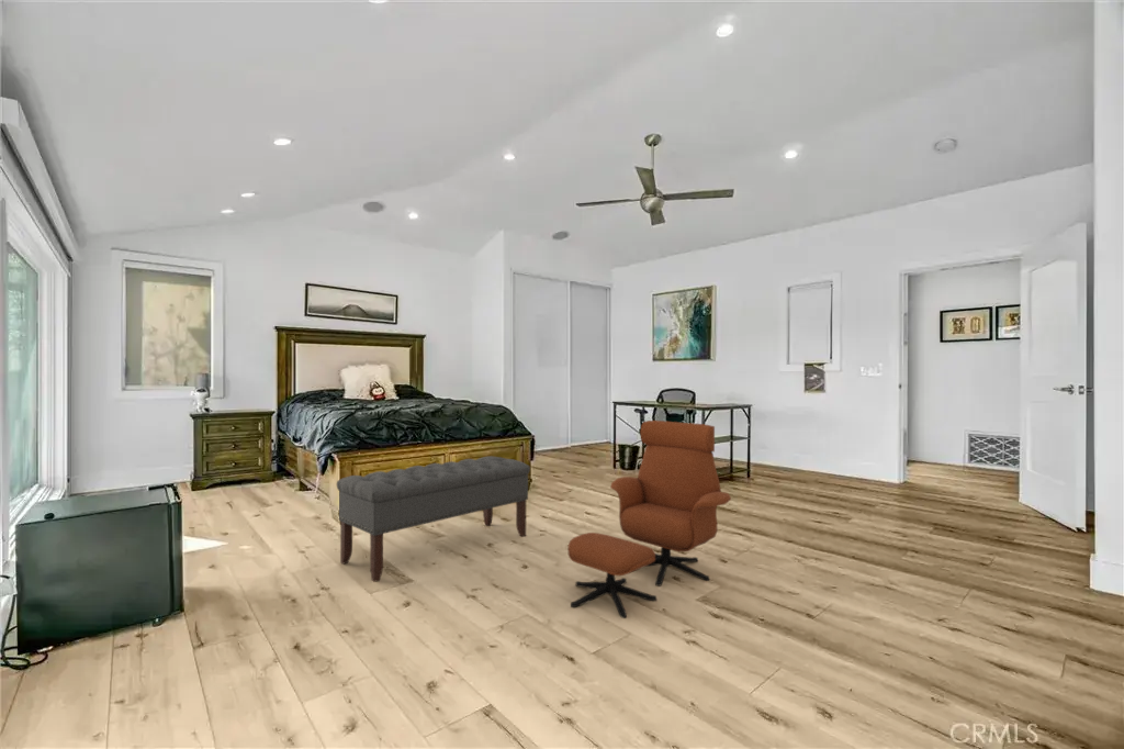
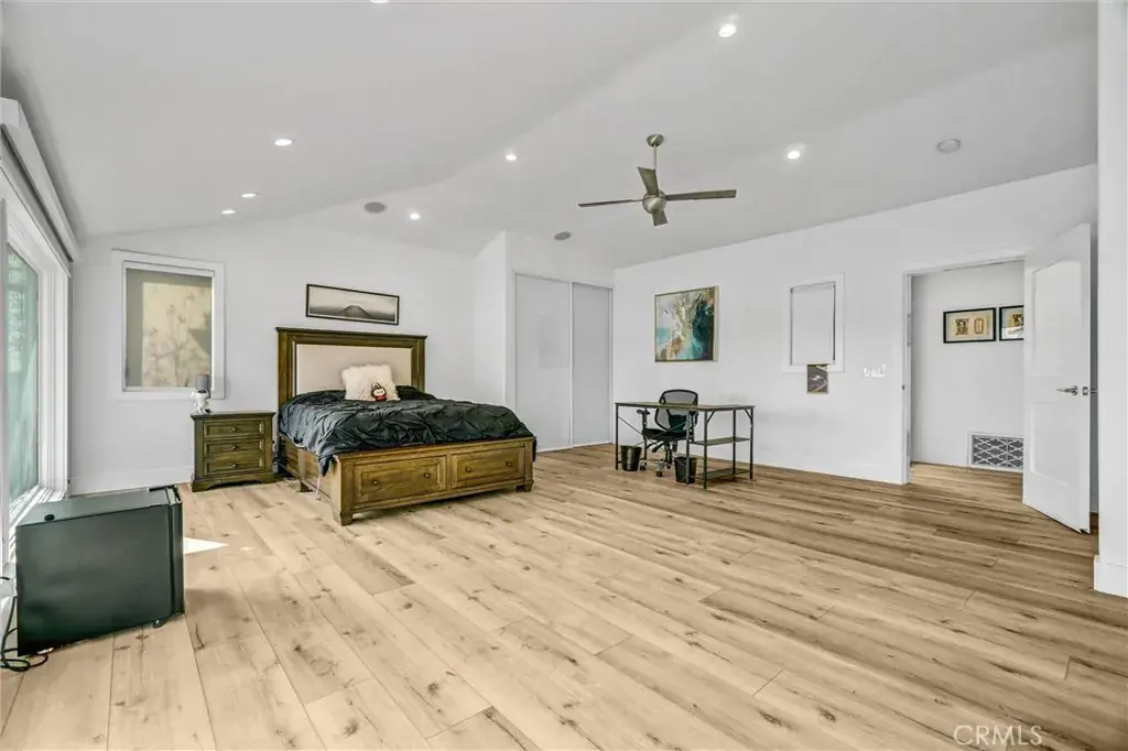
- lounge chair [567,420,732,619]
- bench [336,455,531,583]
